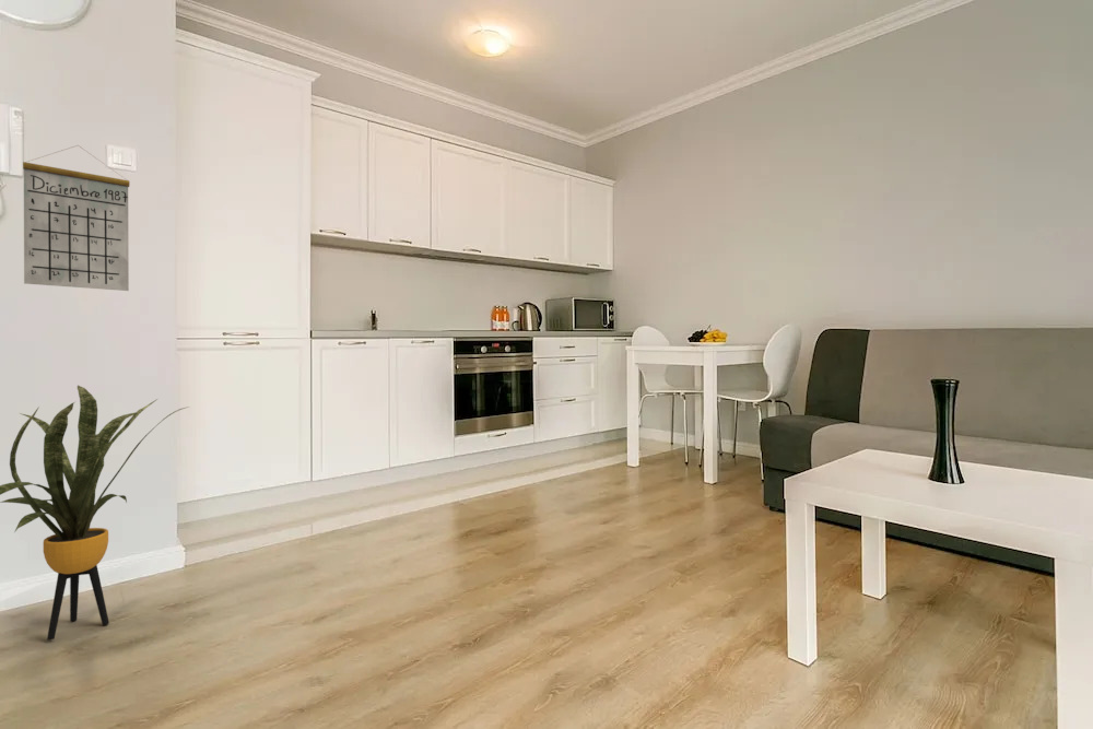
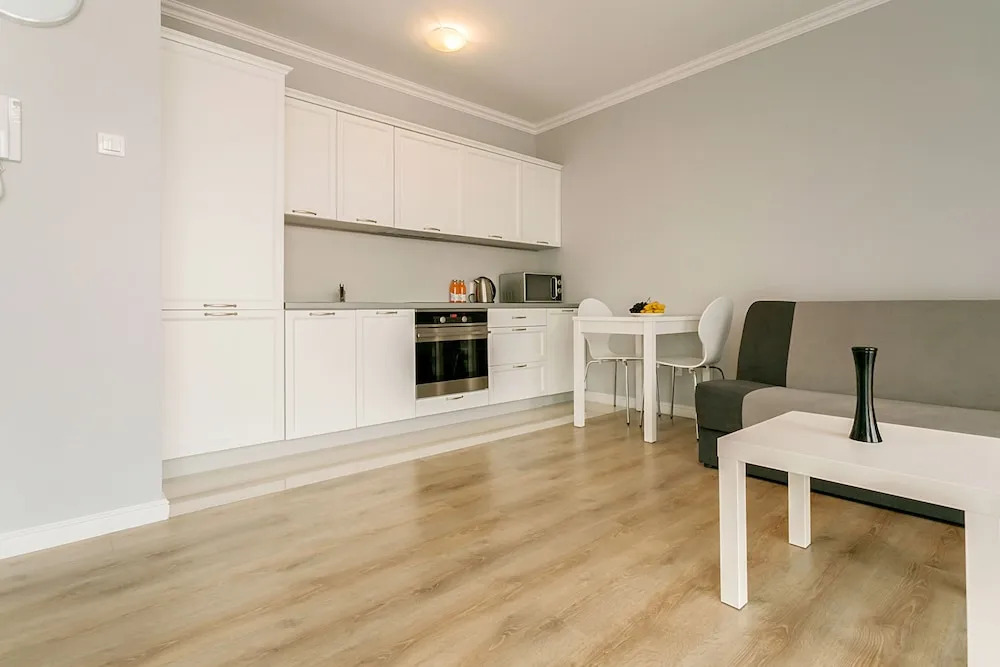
- house plant [0,385,190,640]
- calendar [22,144,130,292]
